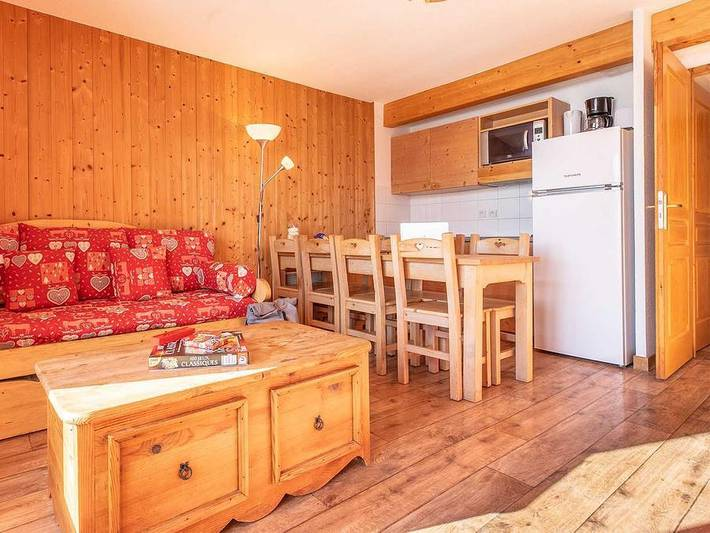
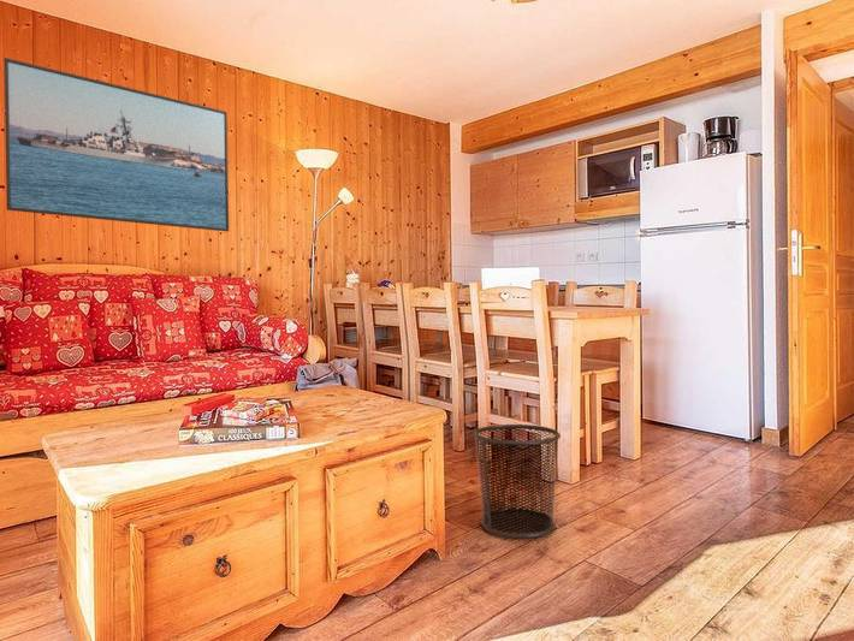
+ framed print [2,57,230,232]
+ waste bin [472,423,562,539]
